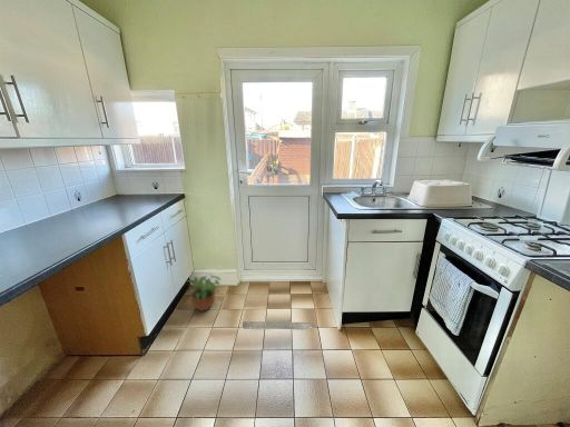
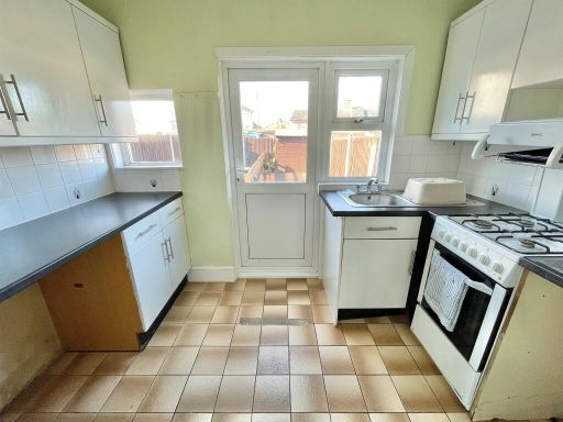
- potted plant [186,272,223,312]
